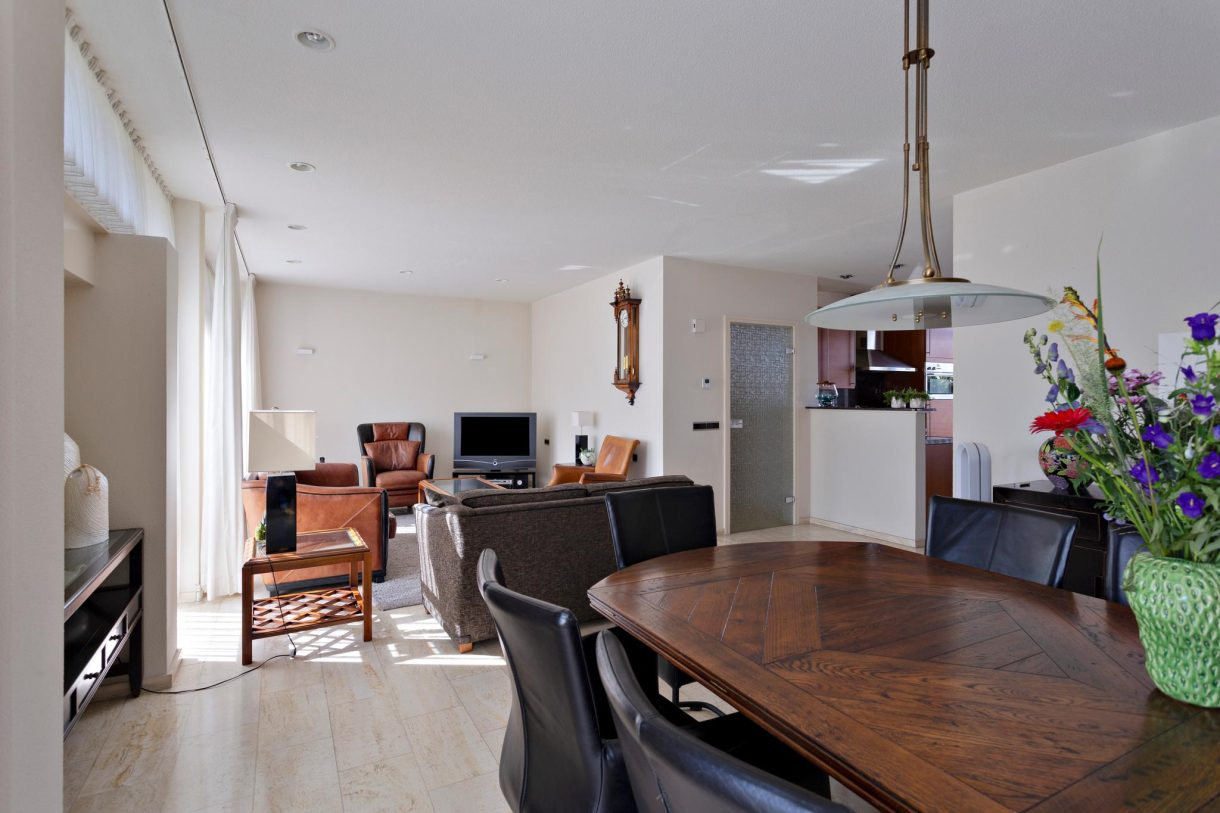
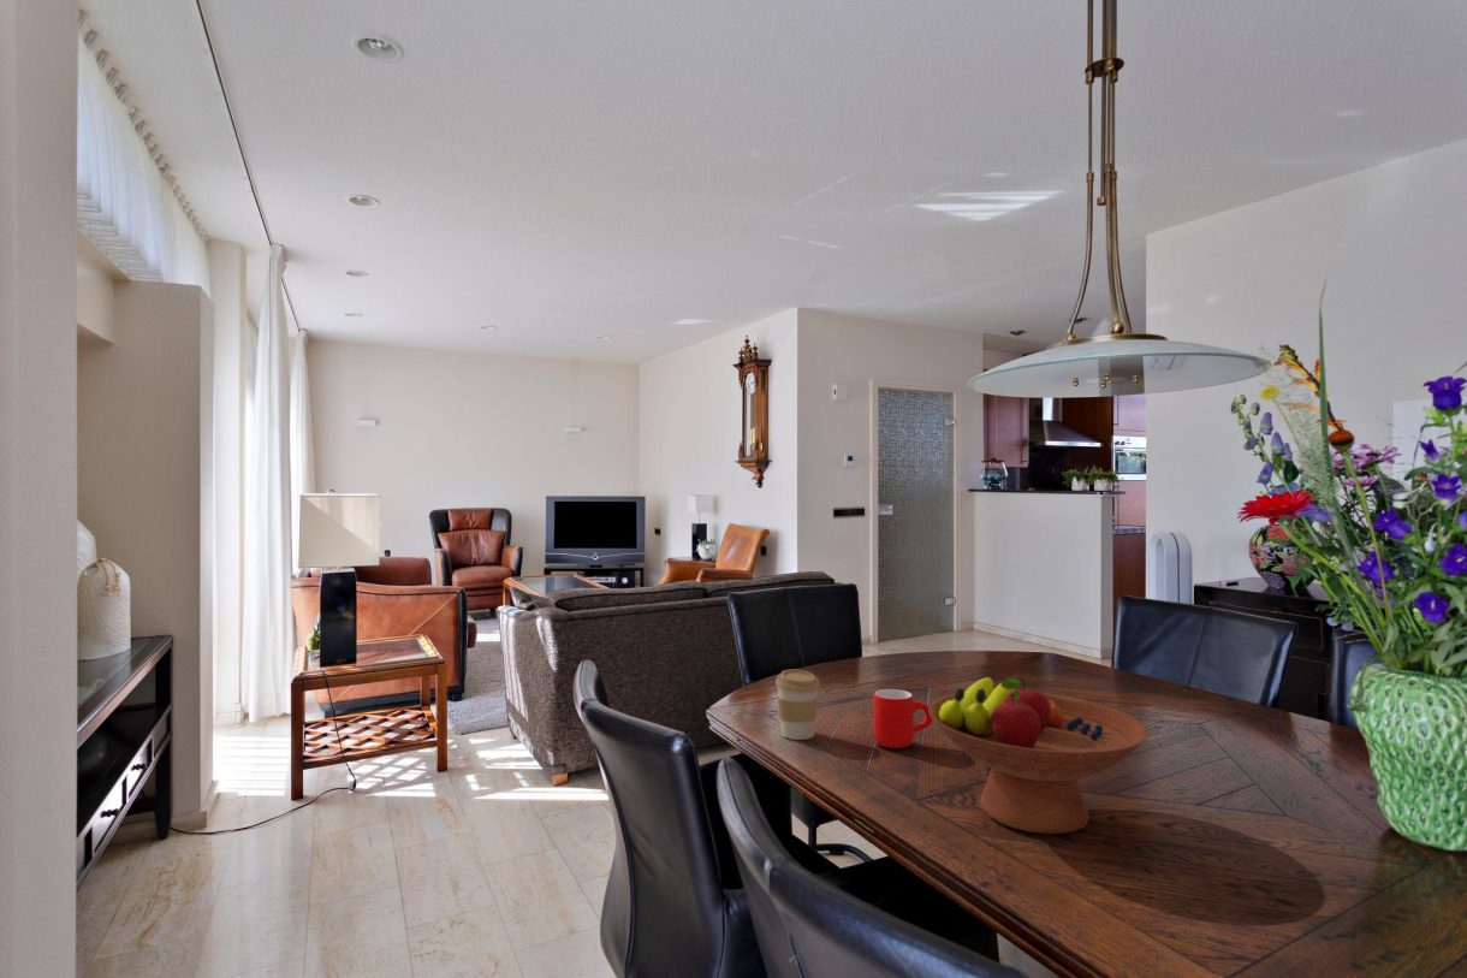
+ mug [873,688,934,749]
+ coffee cup [774,669,821,741]
+ fruit bowl [928,676,1150,835]
